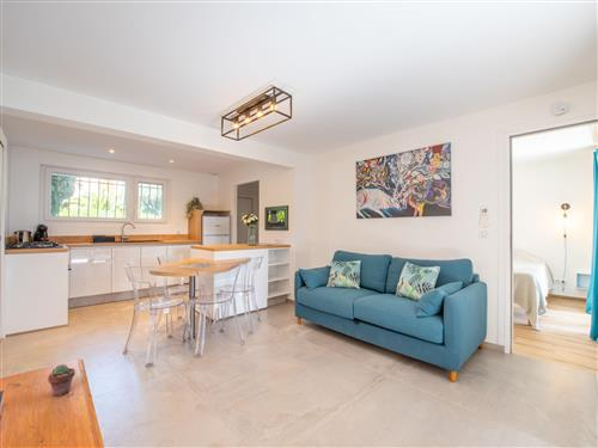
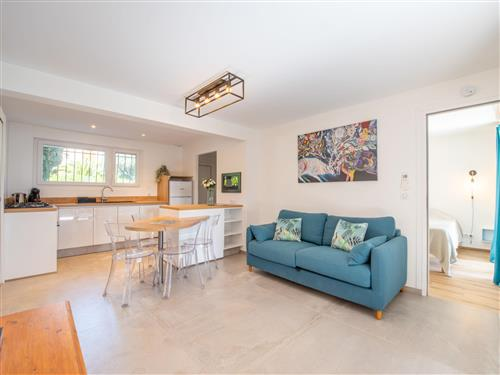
- potted succulent [47,363,77,398]
